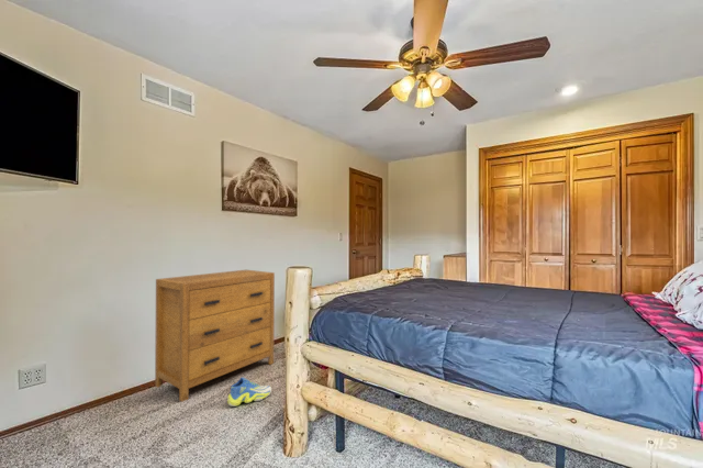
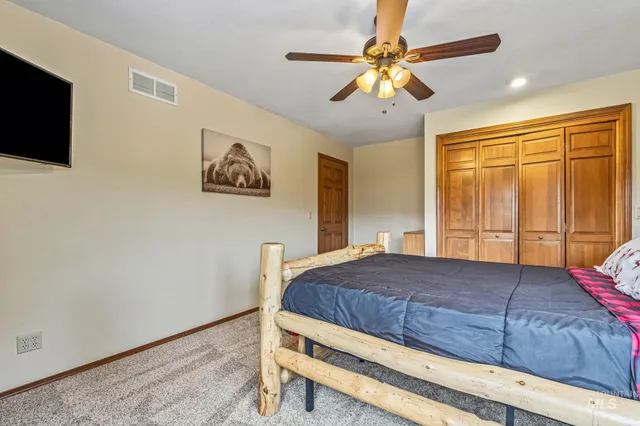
- sneaker [226,377,272,408]
- dresser [154,269,276,403]
